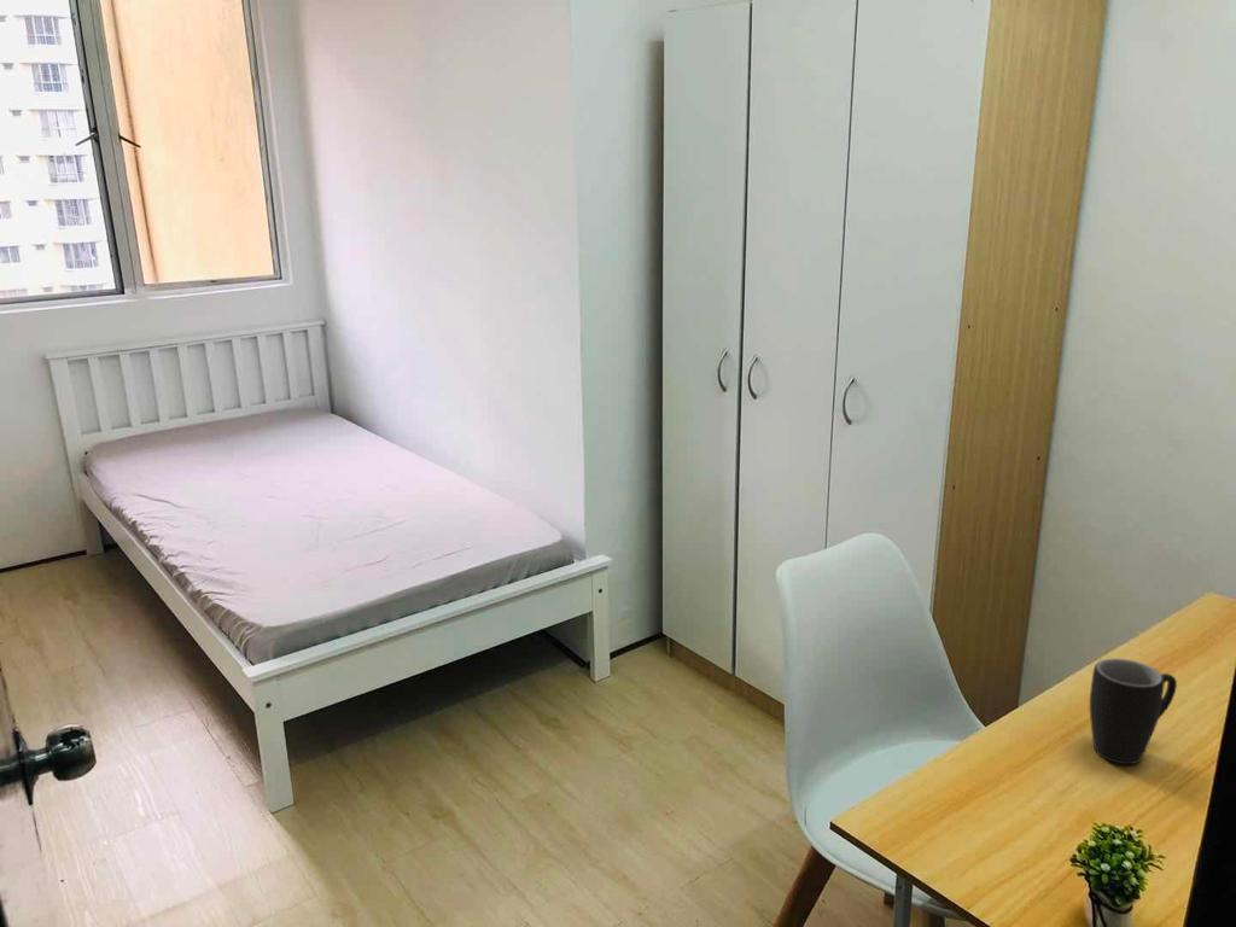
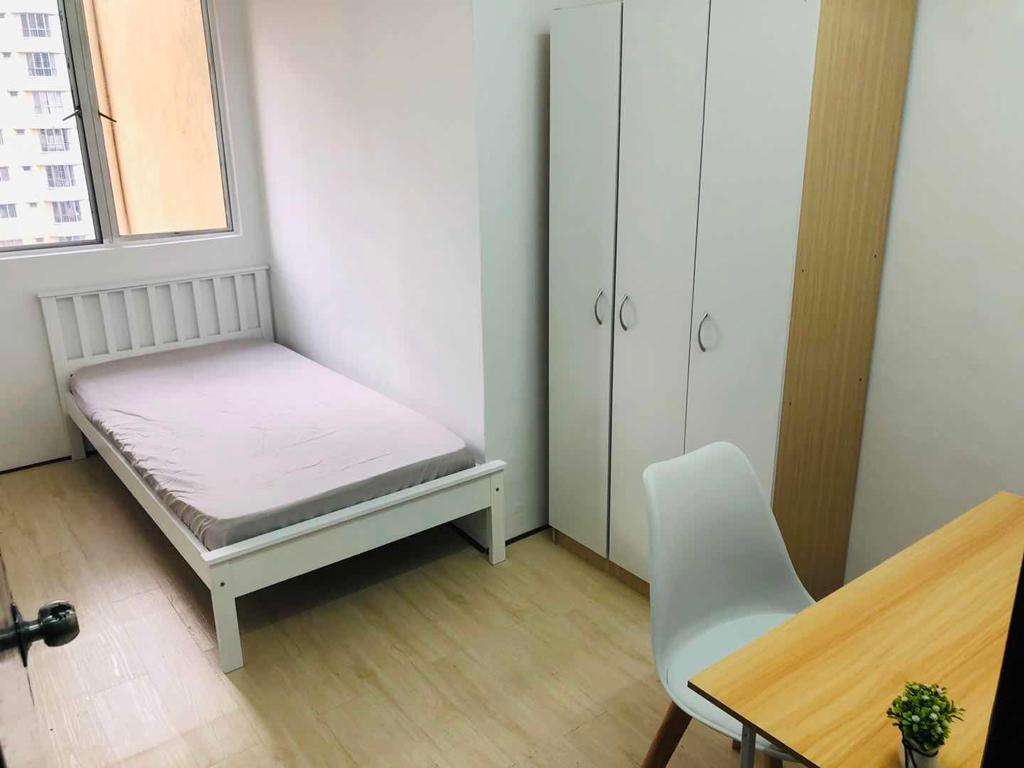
- mug [1089,658,1178,765]
